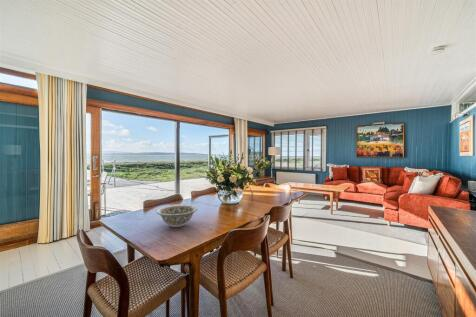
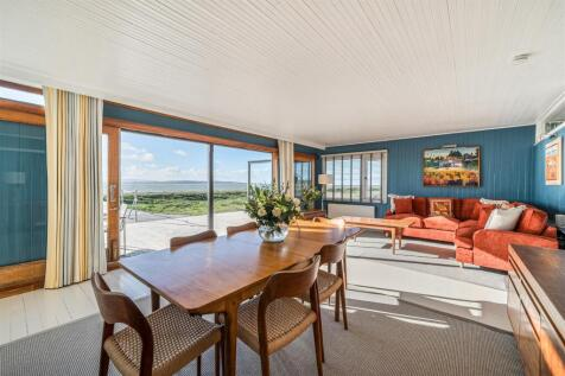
- decorative bowl [156,204,198,228]
